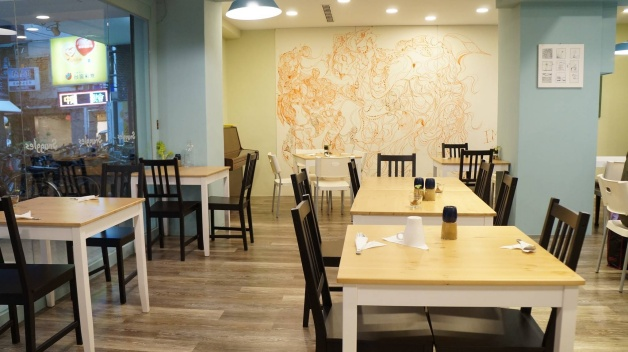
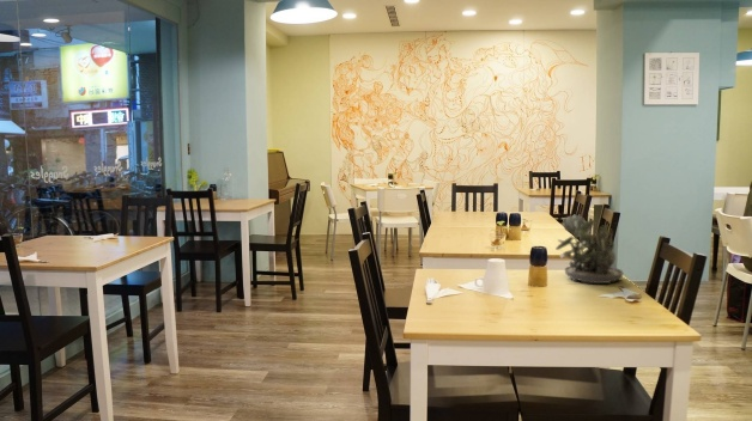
+ succulent plant [554,213,624,285]
